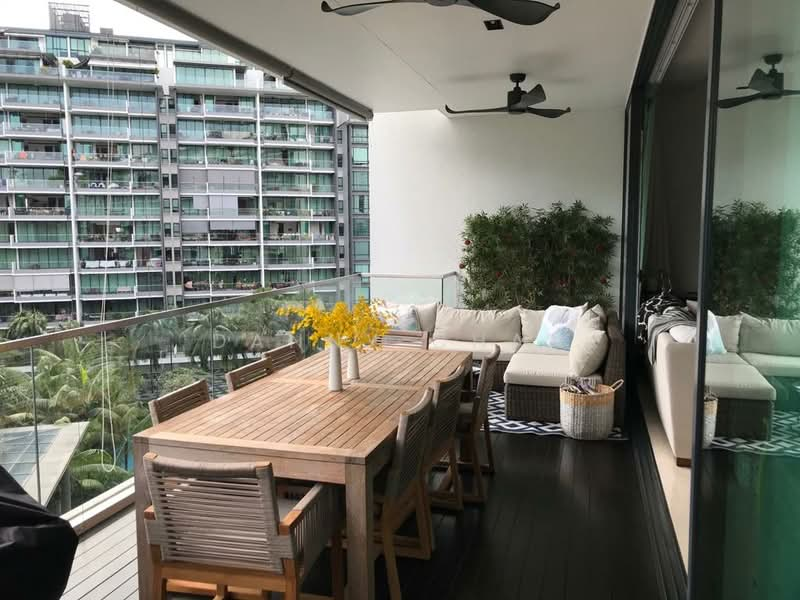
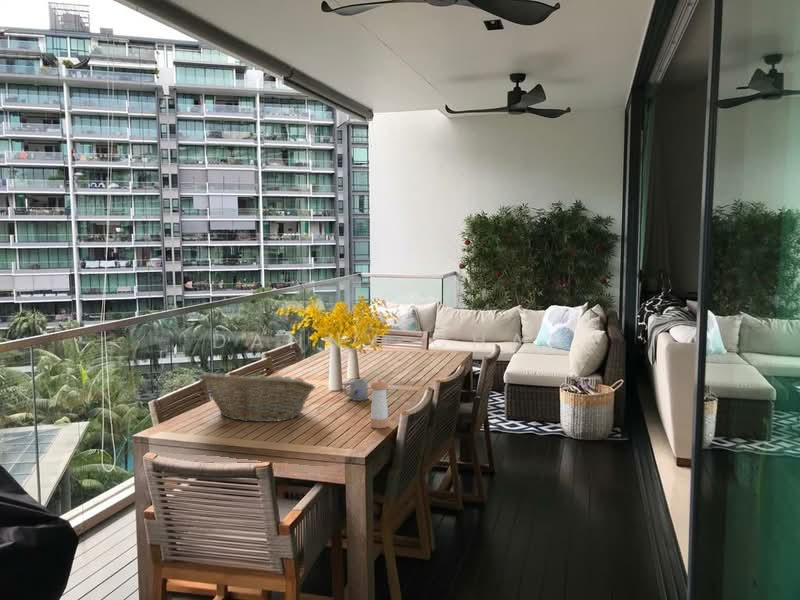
+ fruit basket [198,369,317,423]
+ mug [342,378,369,402]
+ pepper shaker [369,378,390,429]
